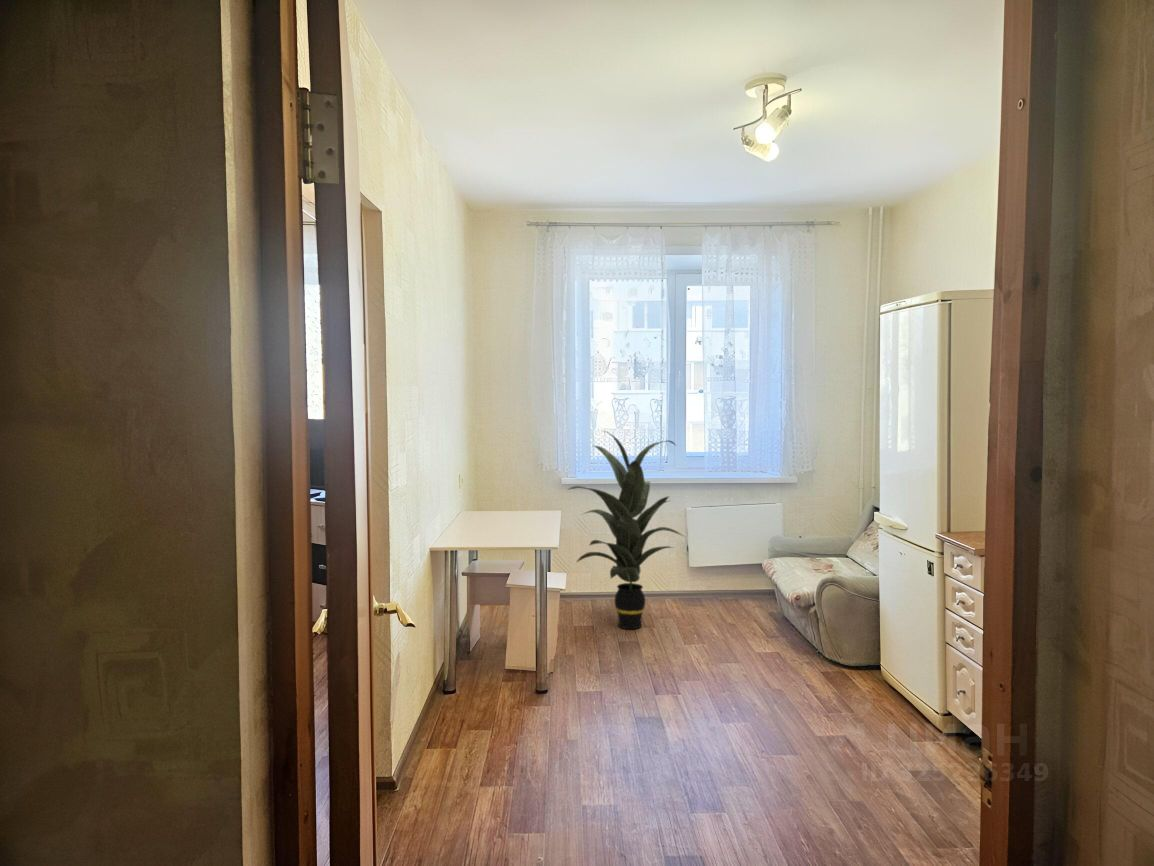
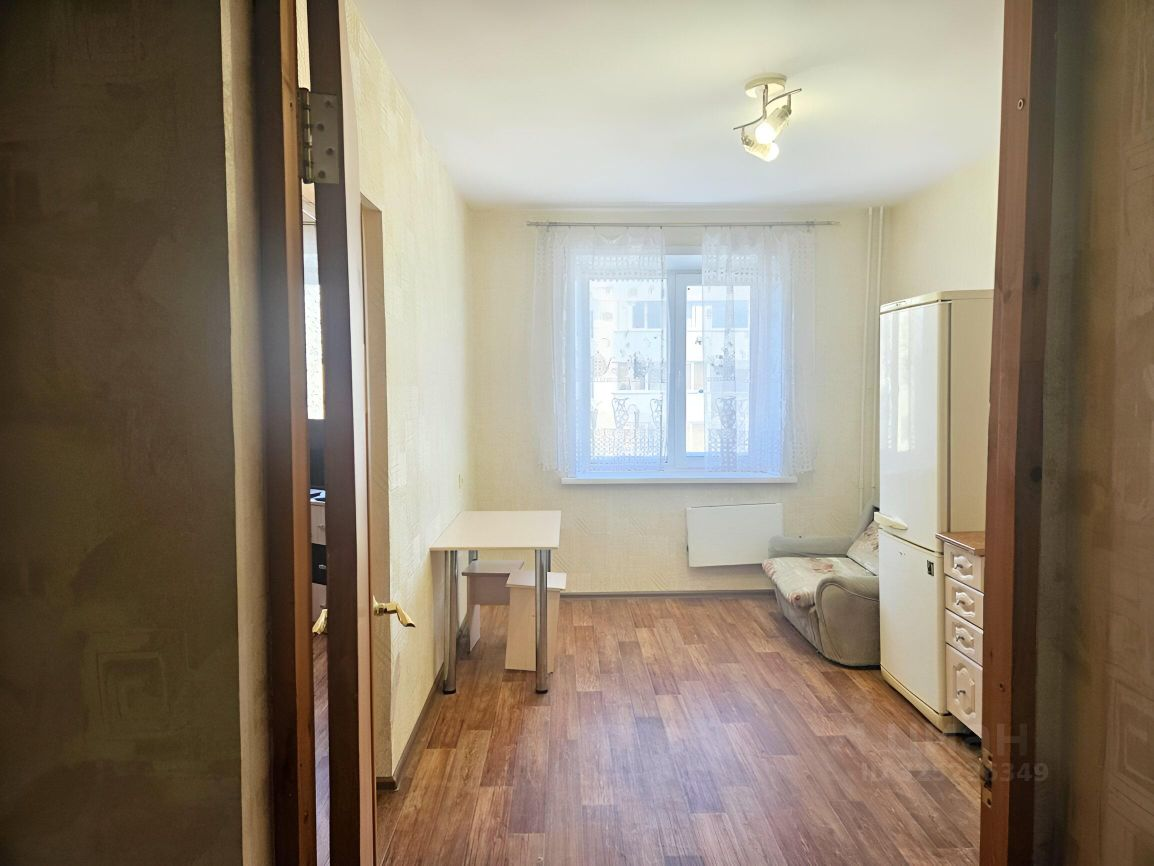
- indoor plant [566,430,686,630]
